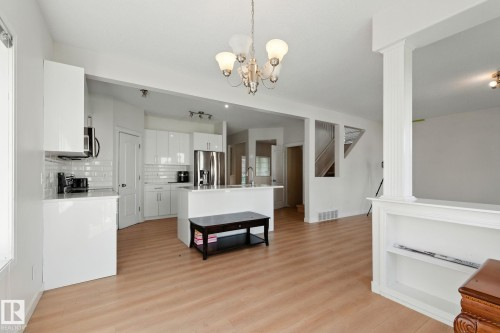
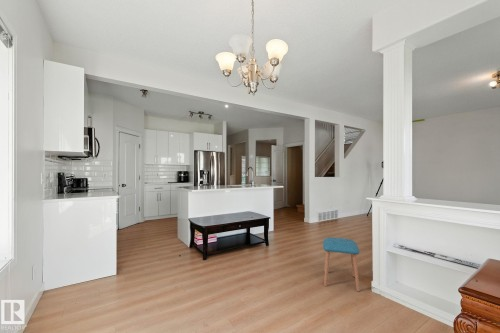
+ stool [322,236,361,293]
